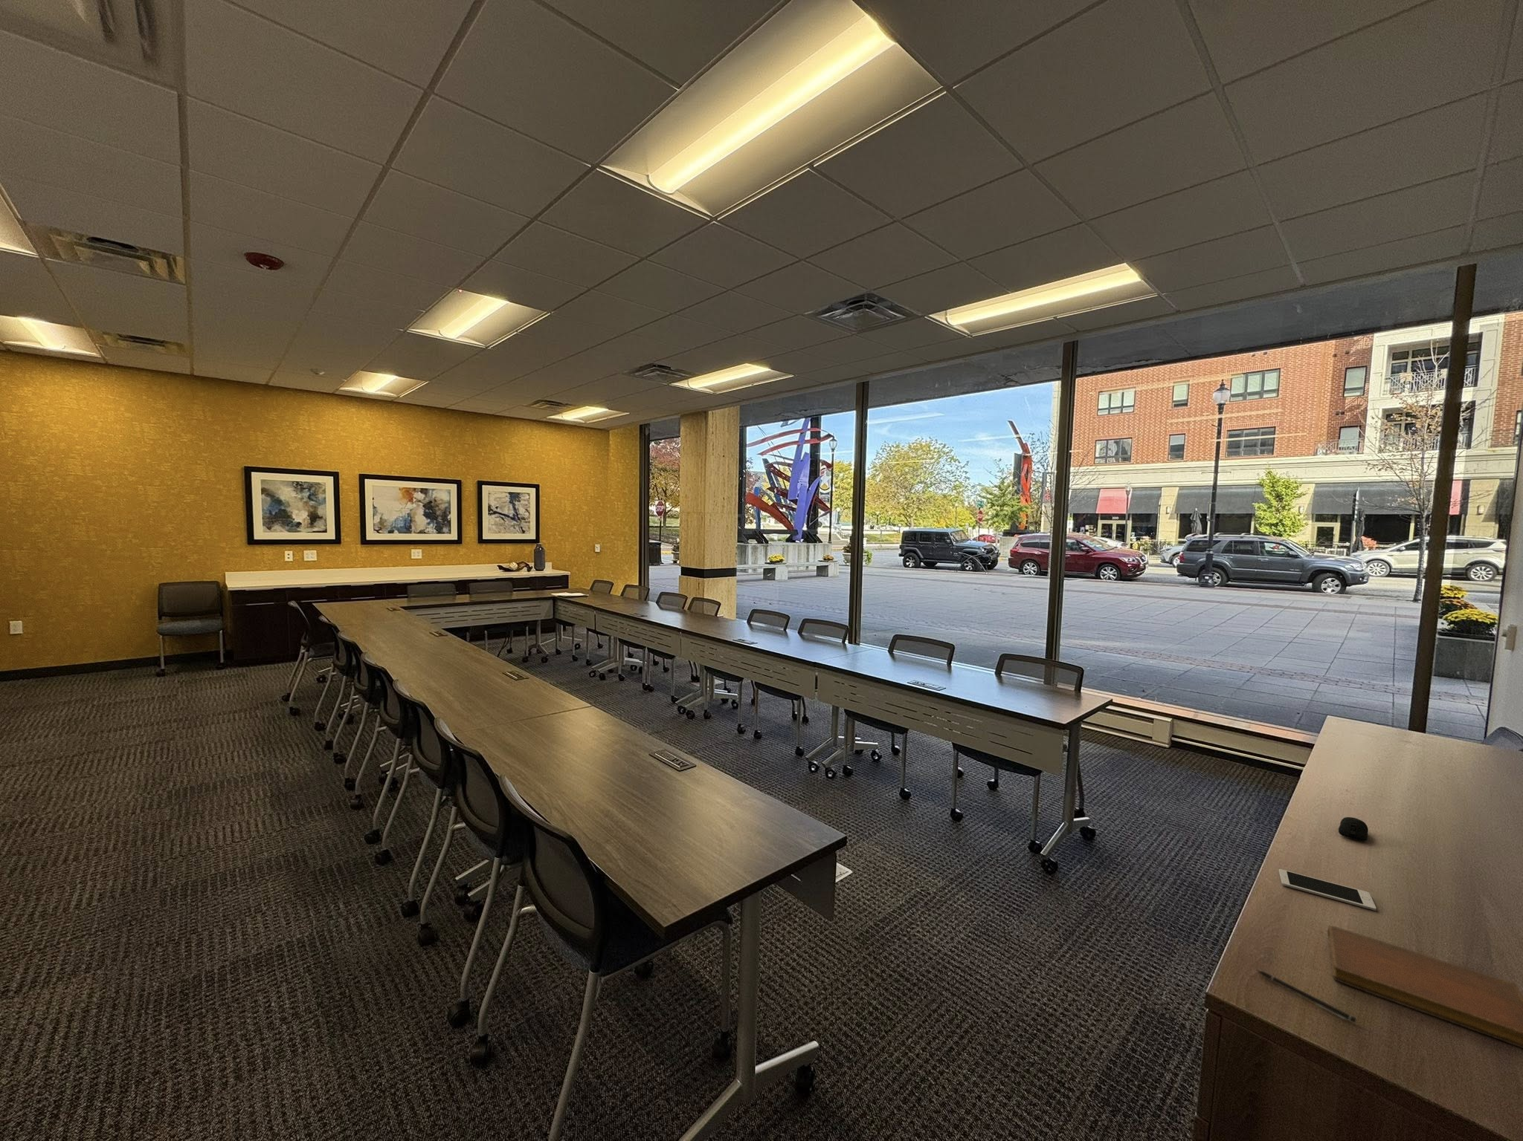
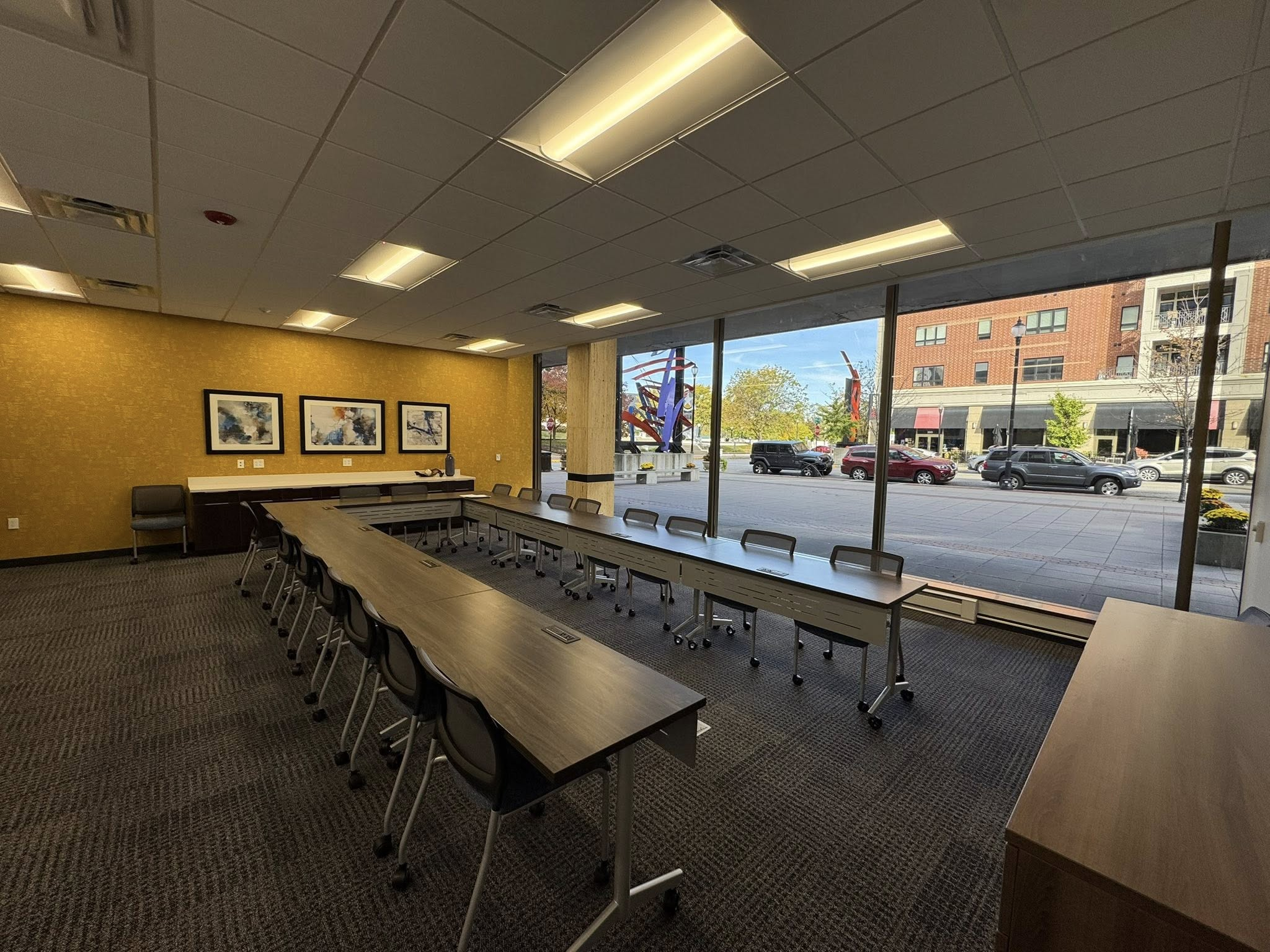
- pen [1256,970,1356,1024]
- computer mouse [1338,816,1370,841]
- cell phone [1278,869,1377,911]
- notebook [1326,924,1523,1049]
